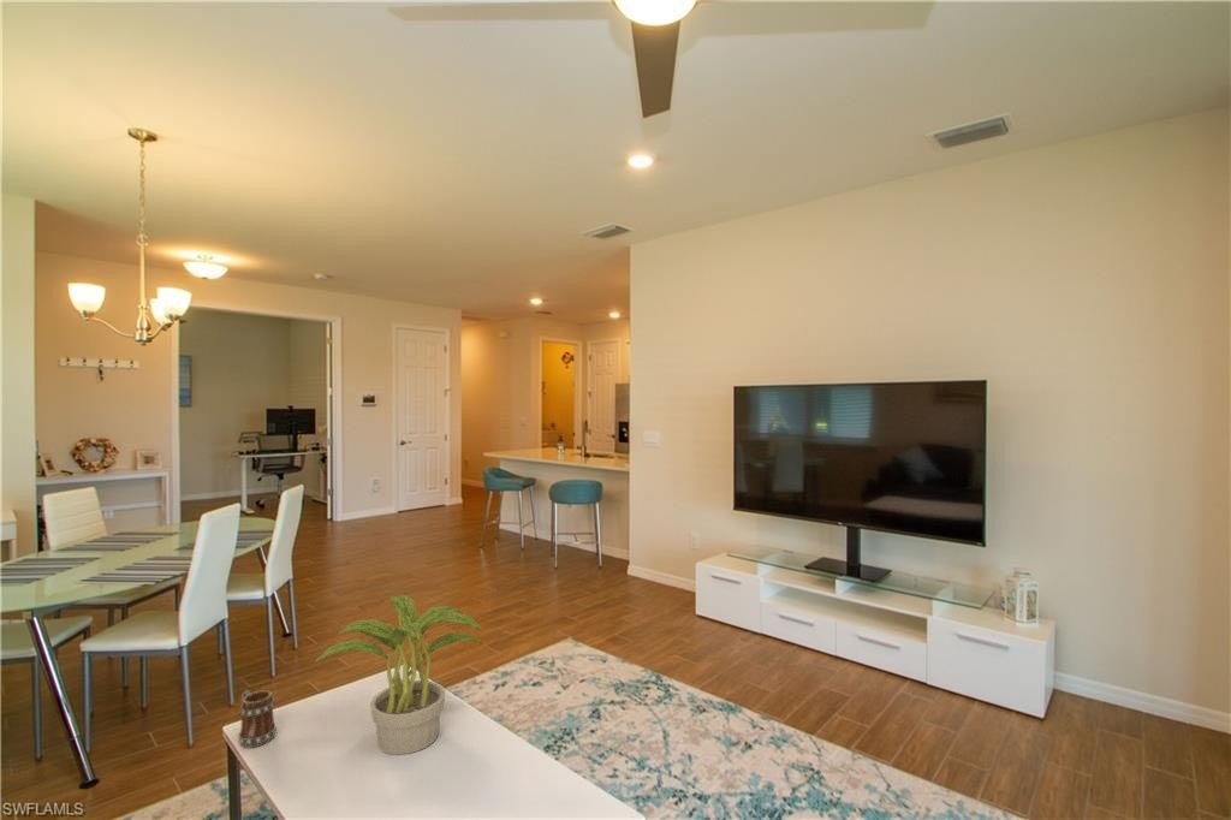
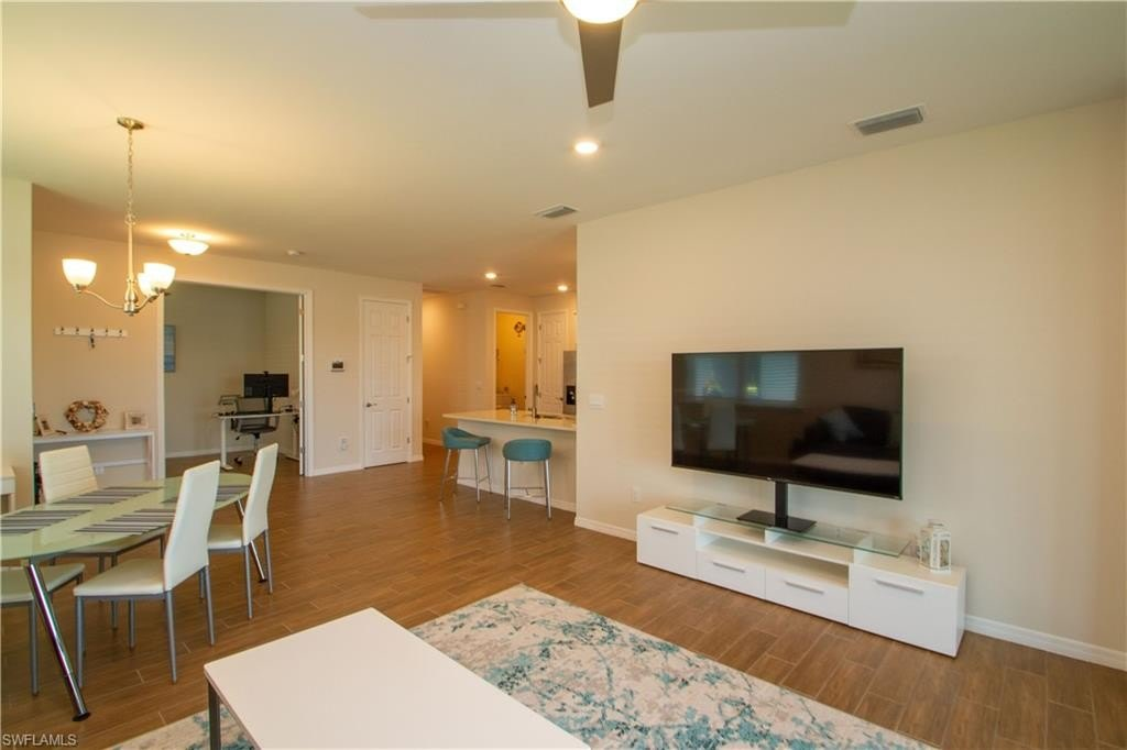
- potted plant [315,594,483,756]
- mug [238,689,278,749]
